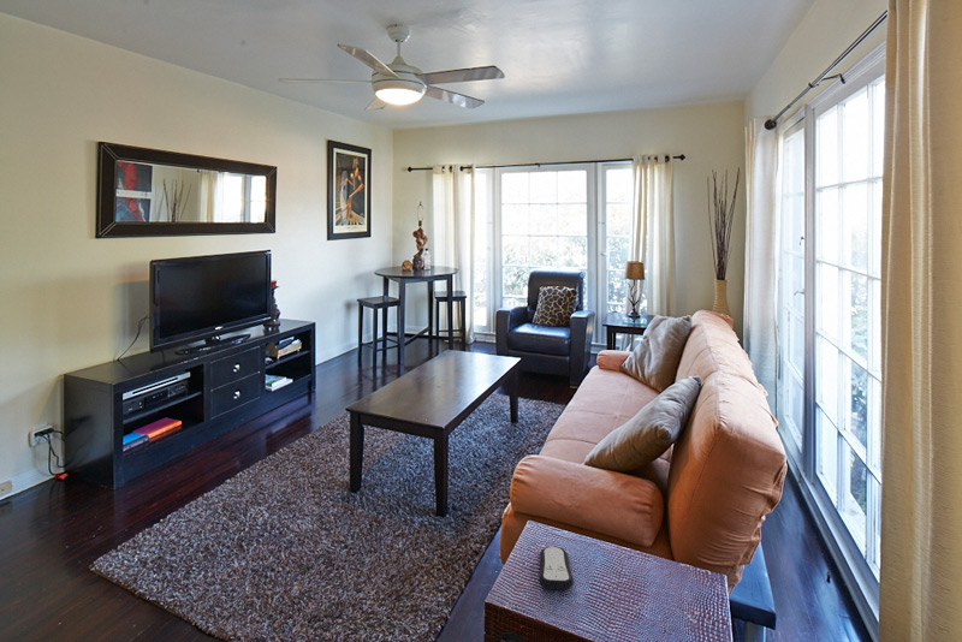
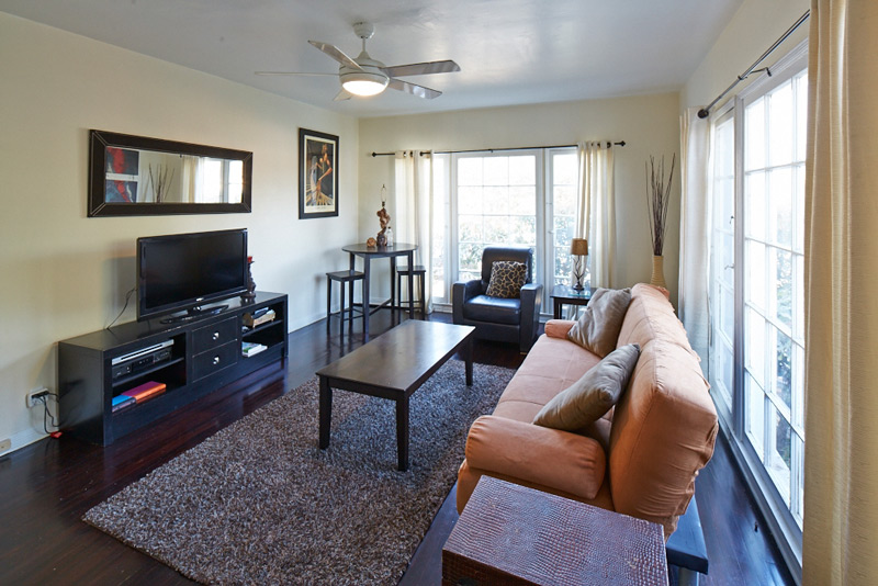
- remote control [539,546,575,590]
